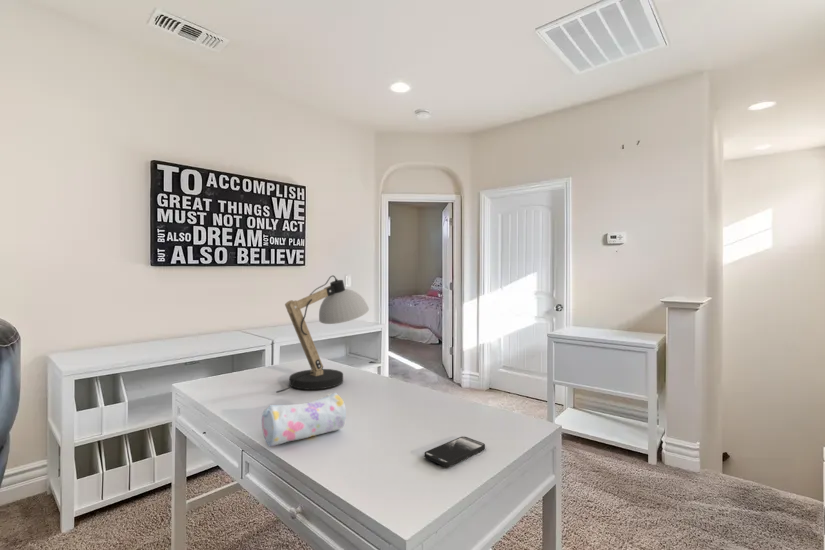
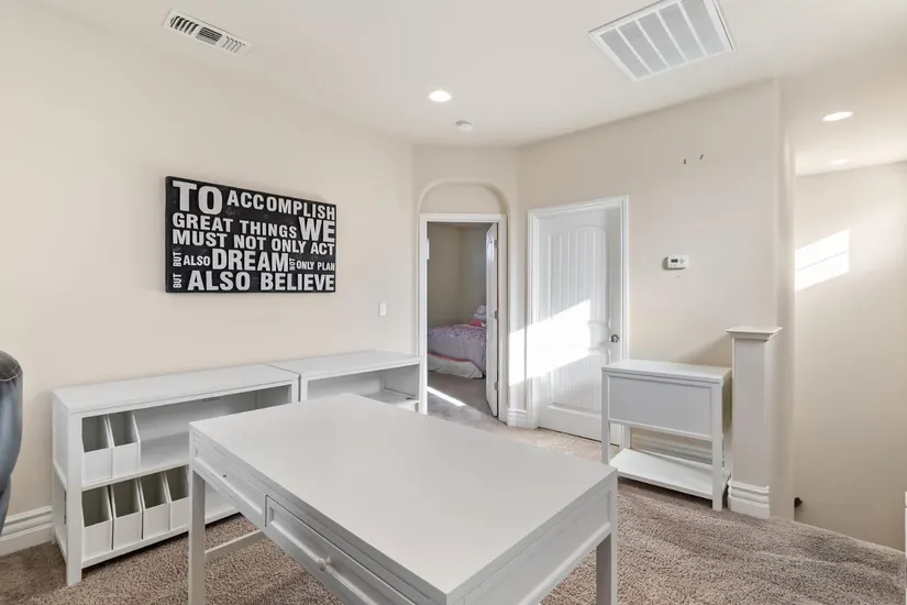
- desk lamp [275,275,370,394]
- pencil case [261,392,347,447]
- smartphone [423,436,486,467]
